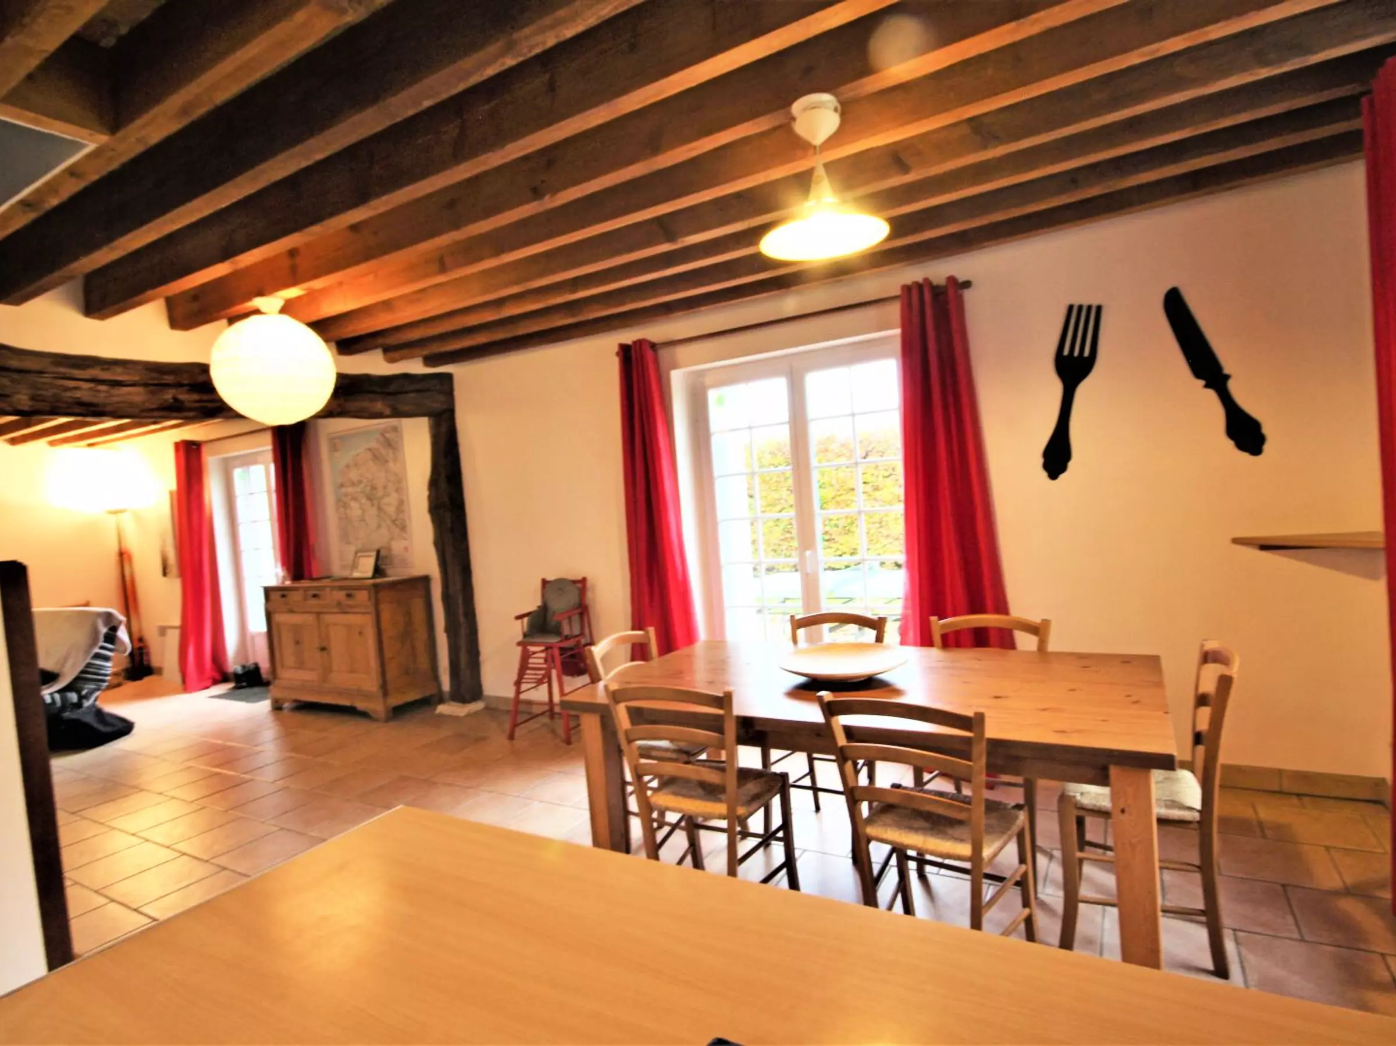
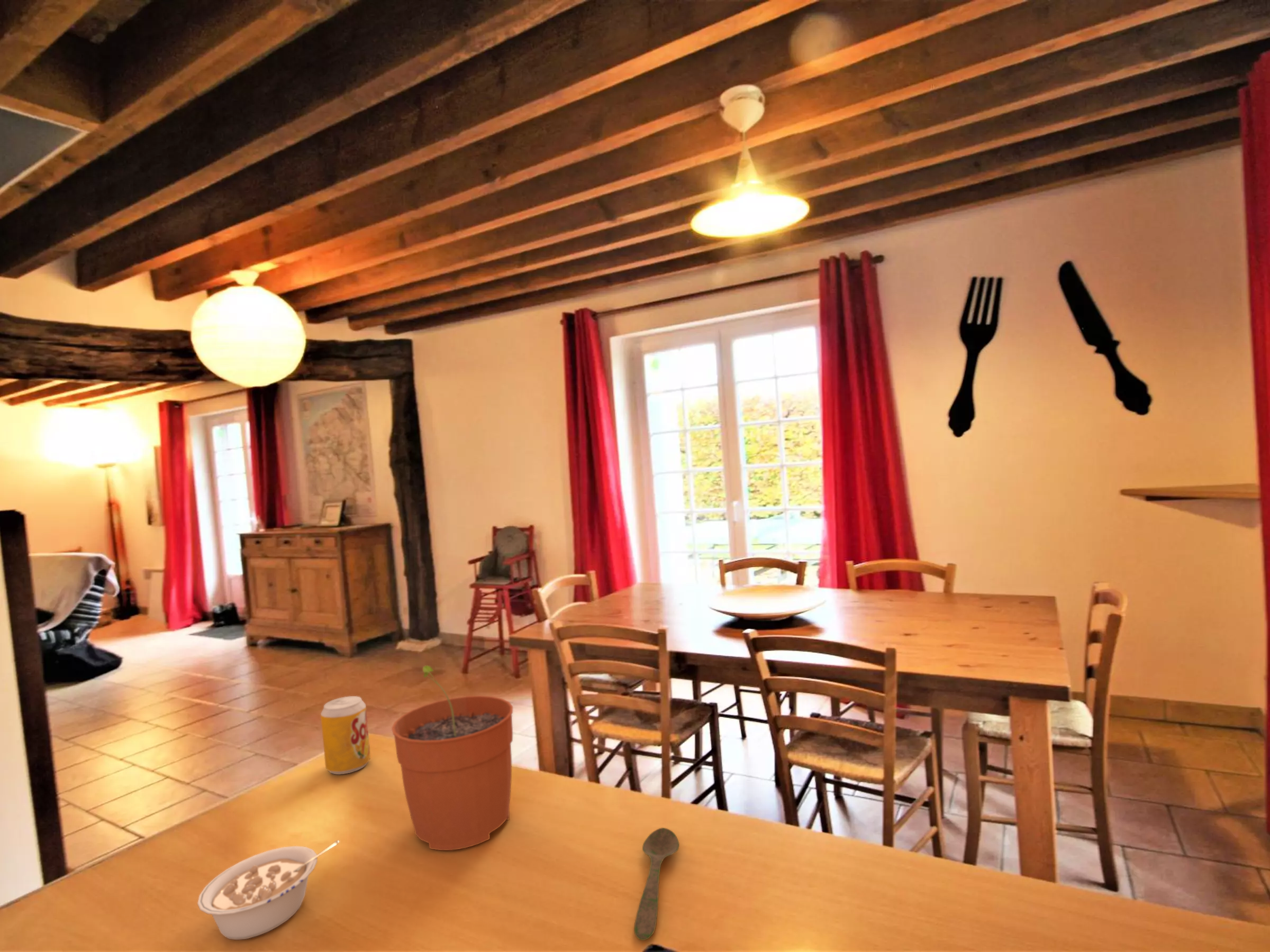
+ spoon [633,827,680,941]
+ legume [197,839,340,940]
+ pop [320,695,371,775]
+ plant pot [391,665,513,851]
